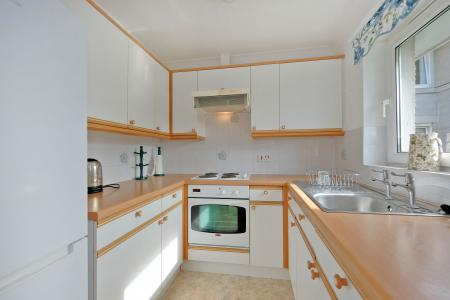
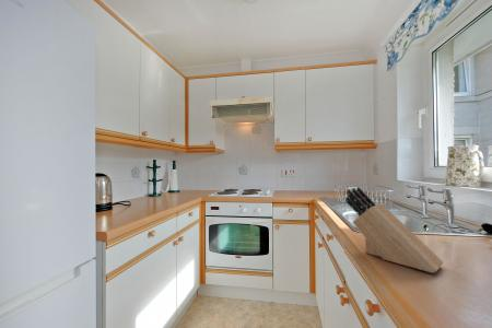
+ knife block [344,186,444,274]
